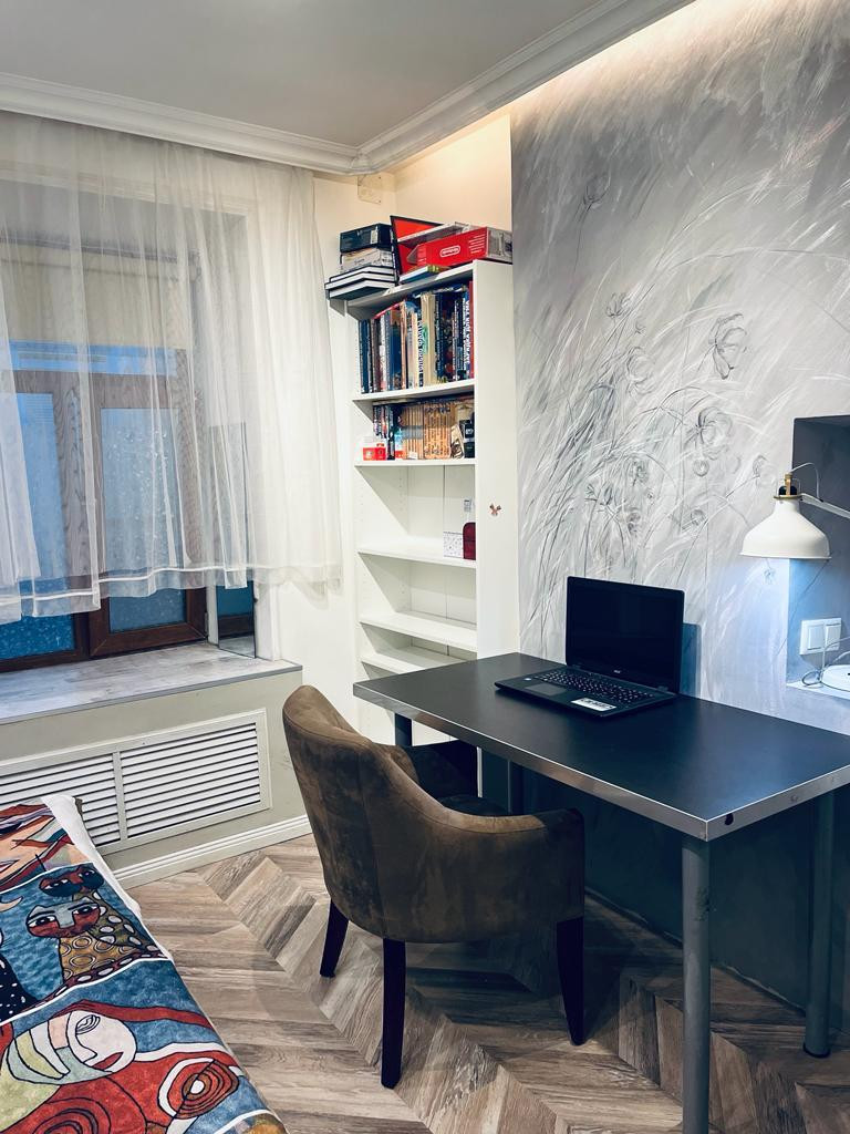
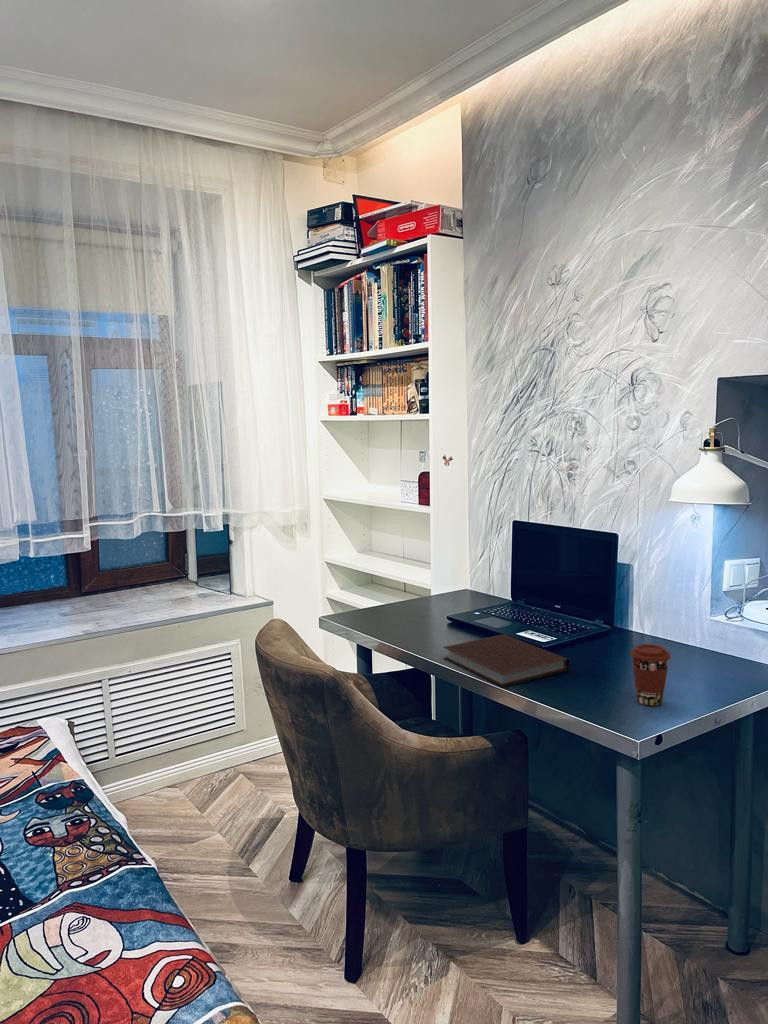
+ notebook [442,634,570,688]
+ coffee cup [629,643,672,707]
